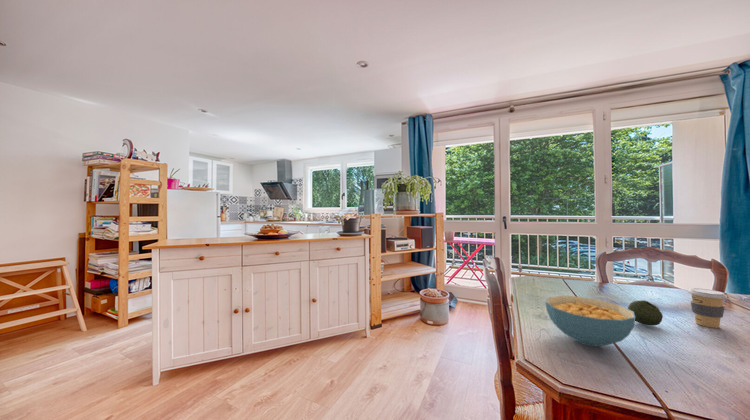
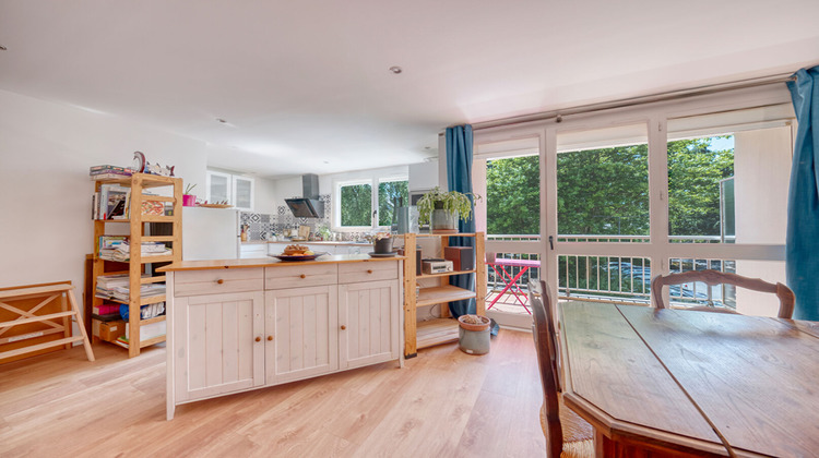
- coffee cup [687,287,728,329]
- cereal bowl [544,295,636,347]
- fruit [627,299,664,326]
